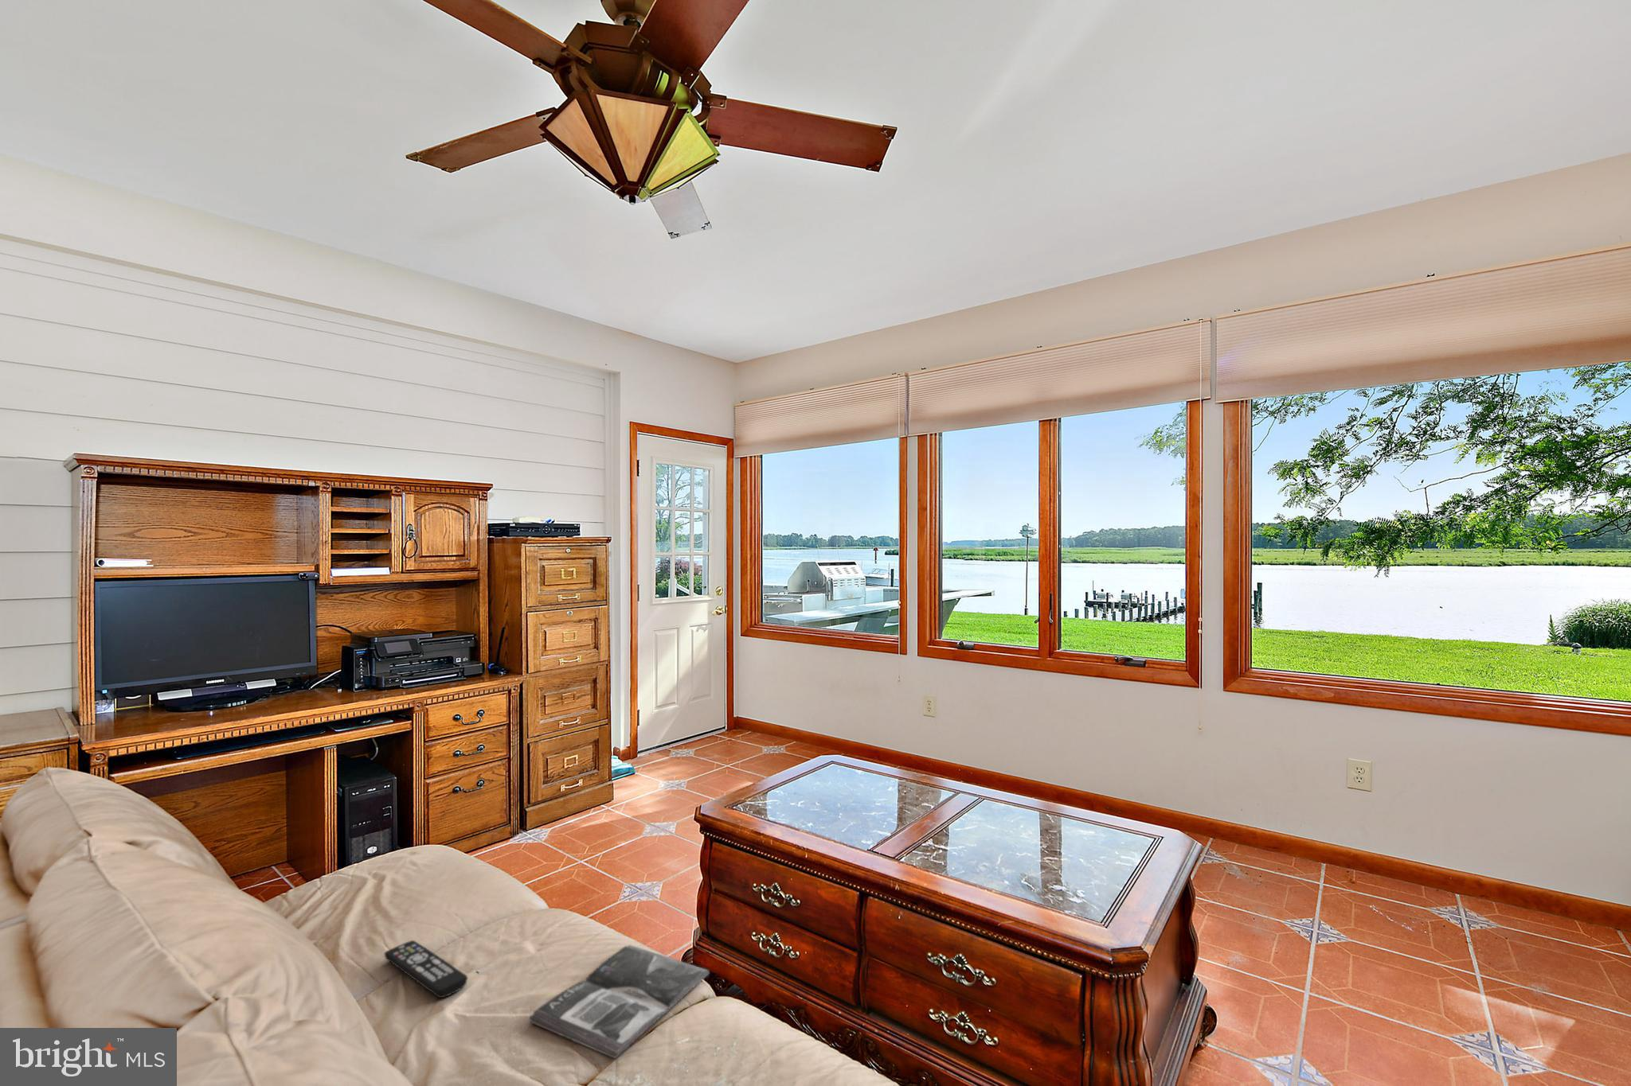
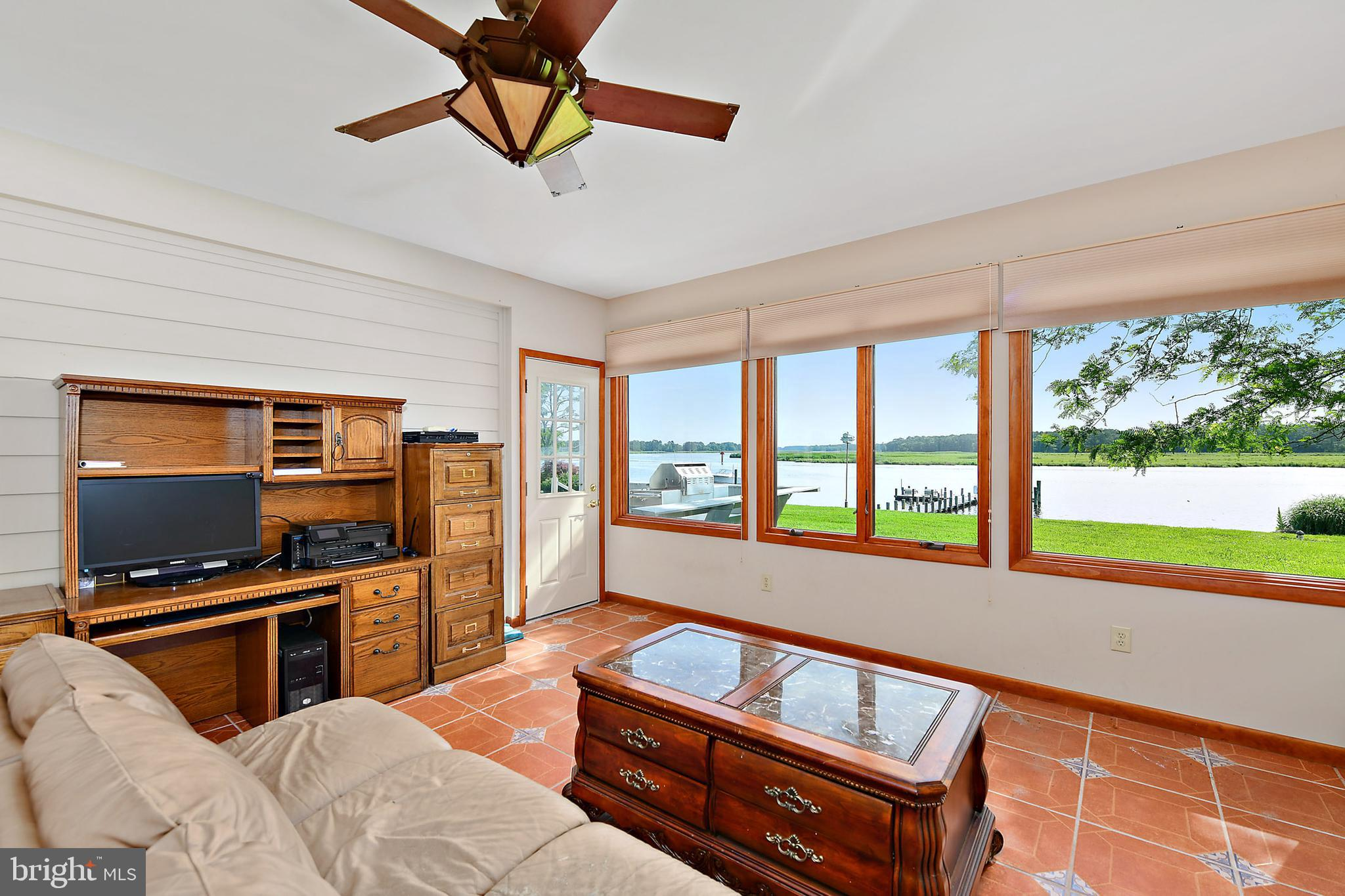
- magazine [529,944,711,1059]
- remote control [384,939,468,999]
